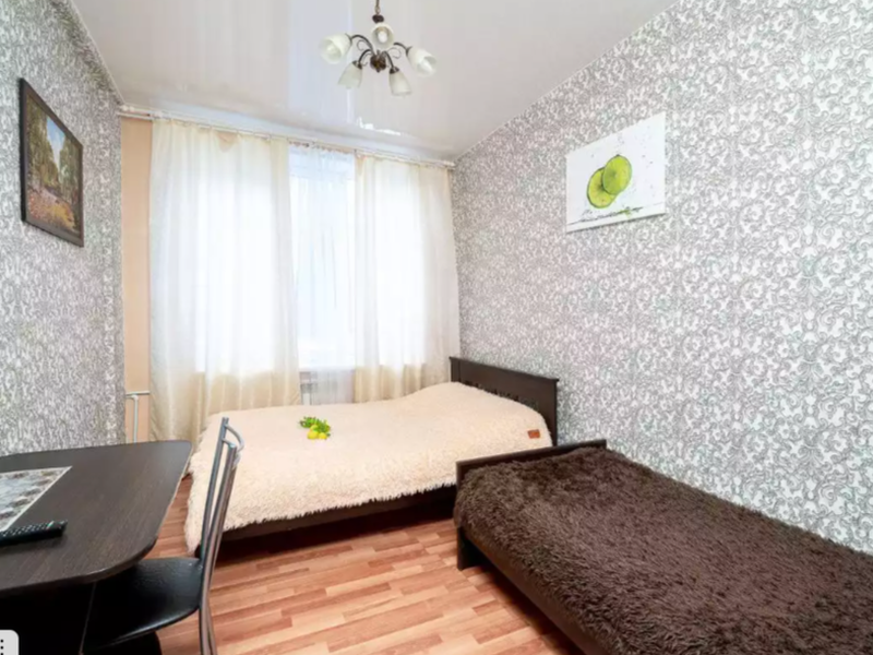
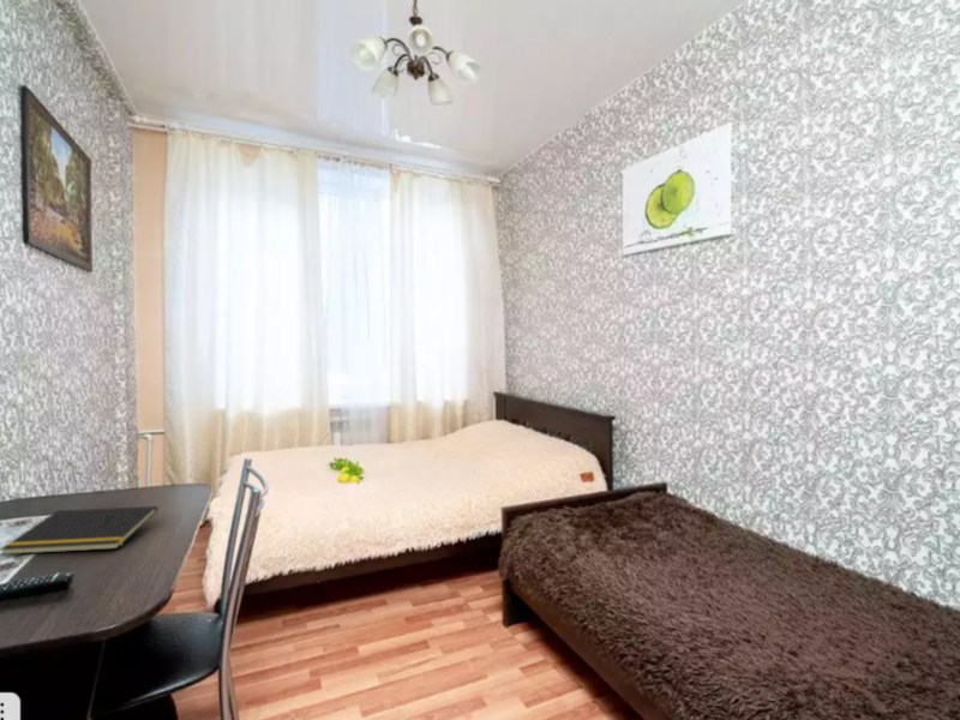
+ notepad [0,505,158,556]
